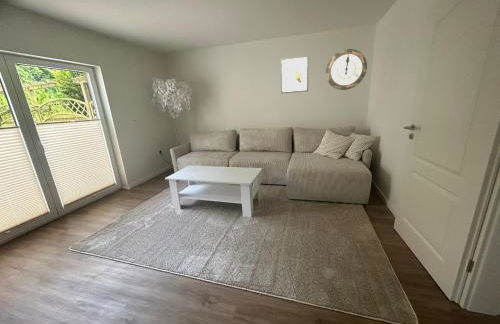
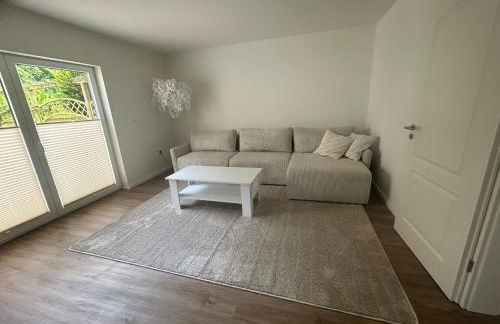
- wall art [280,54,310,94]
- wall clock [325,48,368,91]
